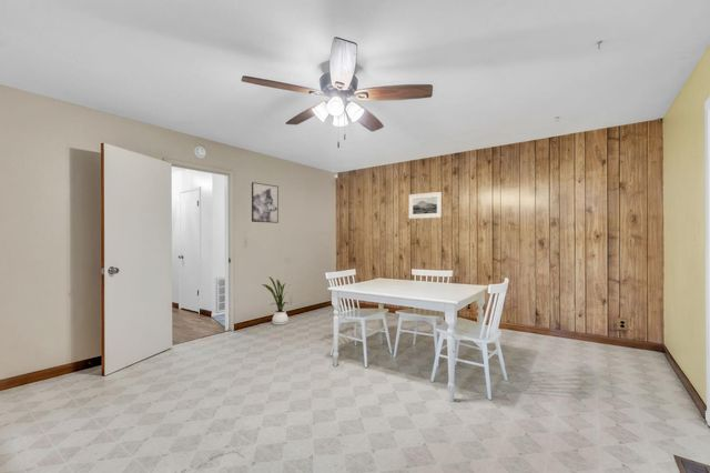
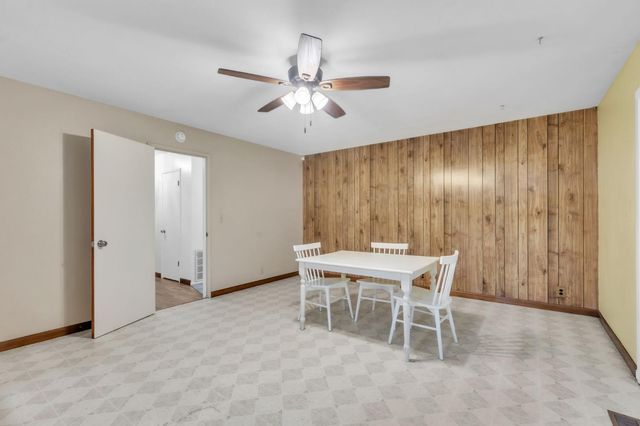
- wall art [251,181,280,224]
- house plant [261,275,292,326]
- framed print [408,191,443,220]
